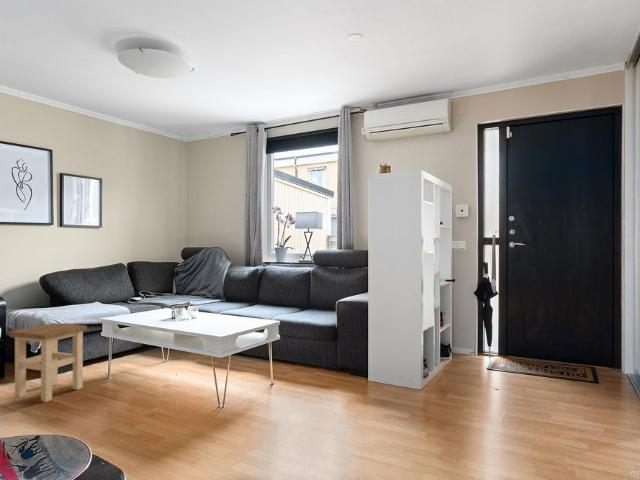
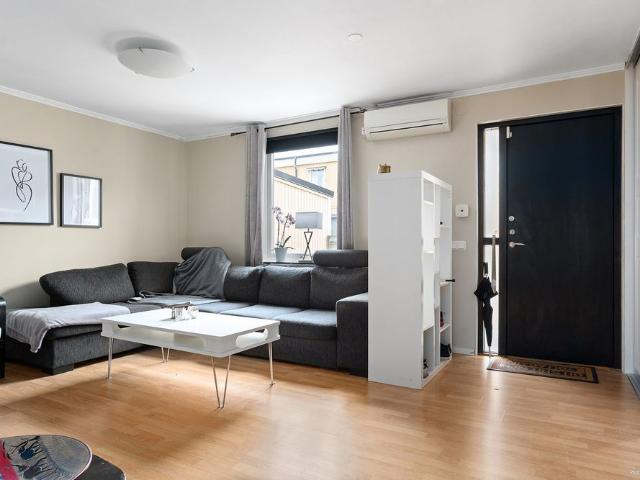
- stool [9,322,88,403]
